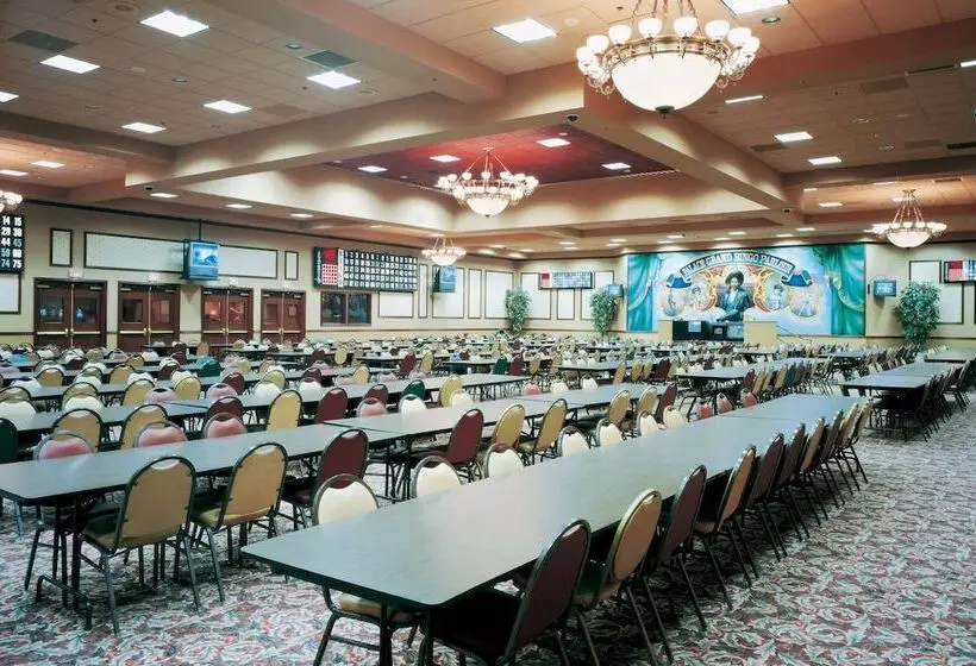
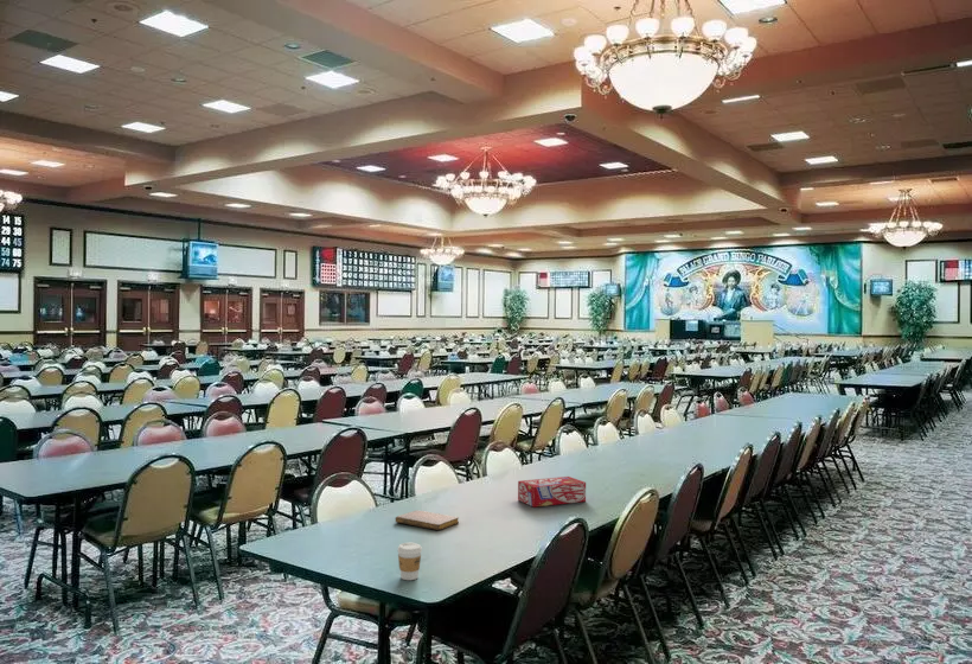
+ coffee cup [397,542,423,581]
+ snack box [517,475,587,509]
+ notebook [395,510,460,531]
